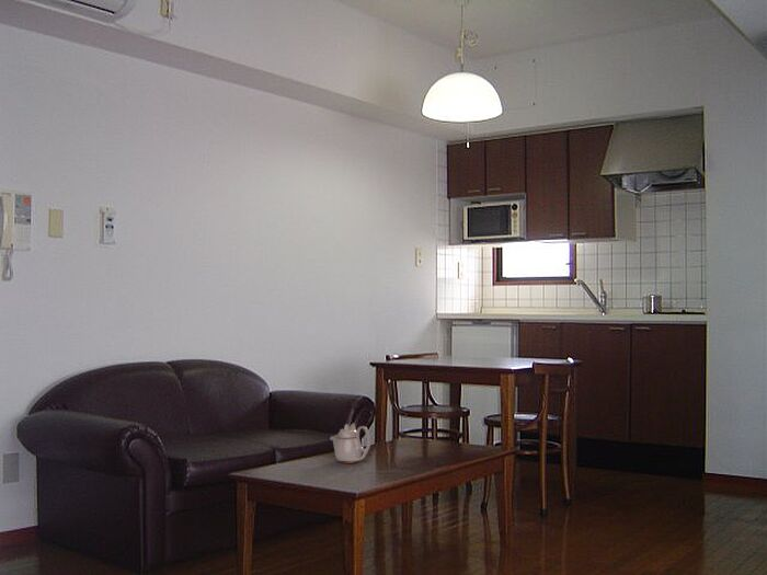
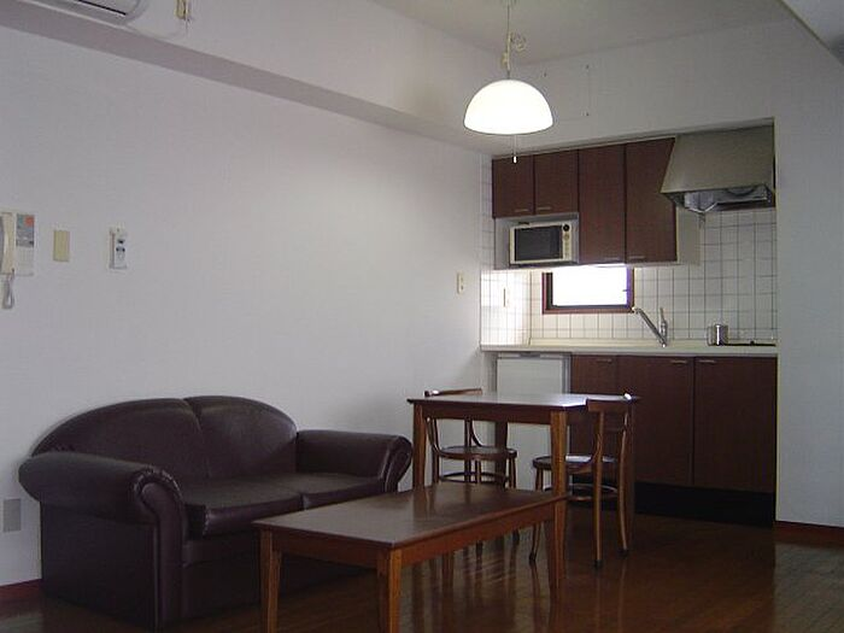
- teapot [329,422,371,464]
